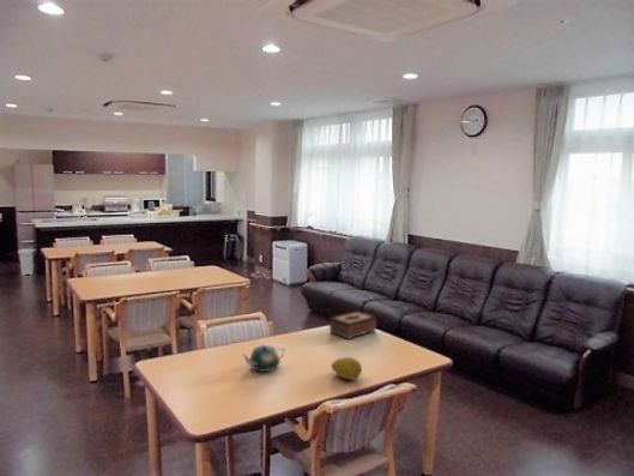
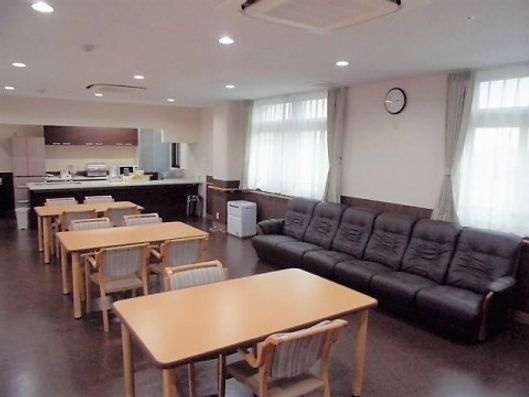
- teapot [240,343,286,373]
- tissue box [328,309,378,341]
- fruit [330,356,363,381]
